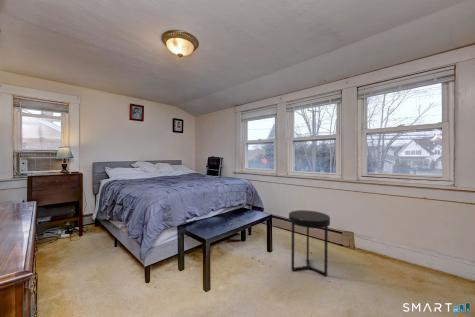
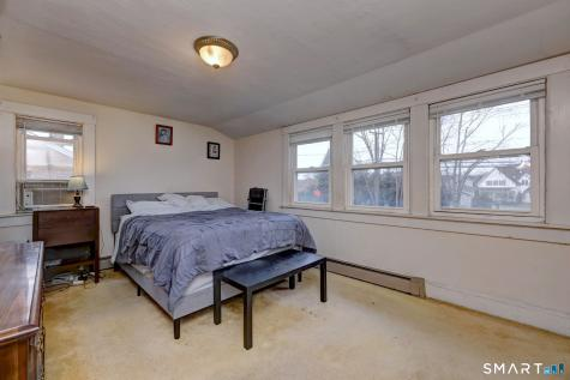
- side table [288,209,331,277]
